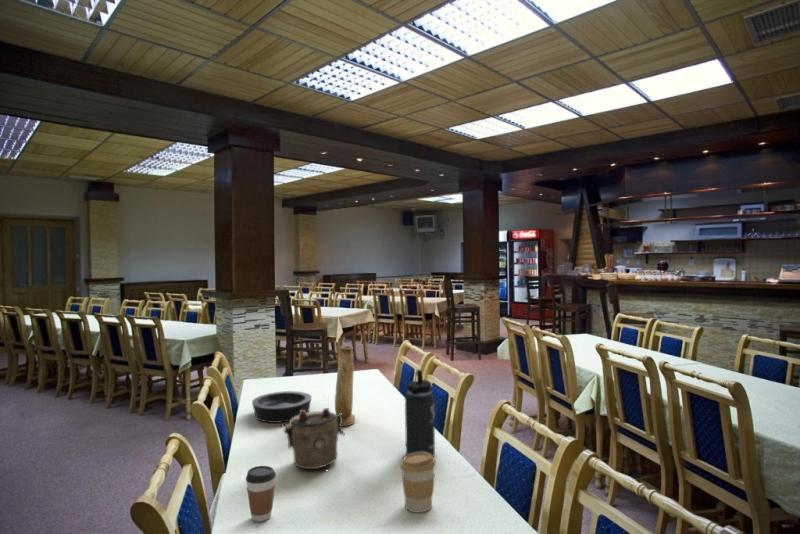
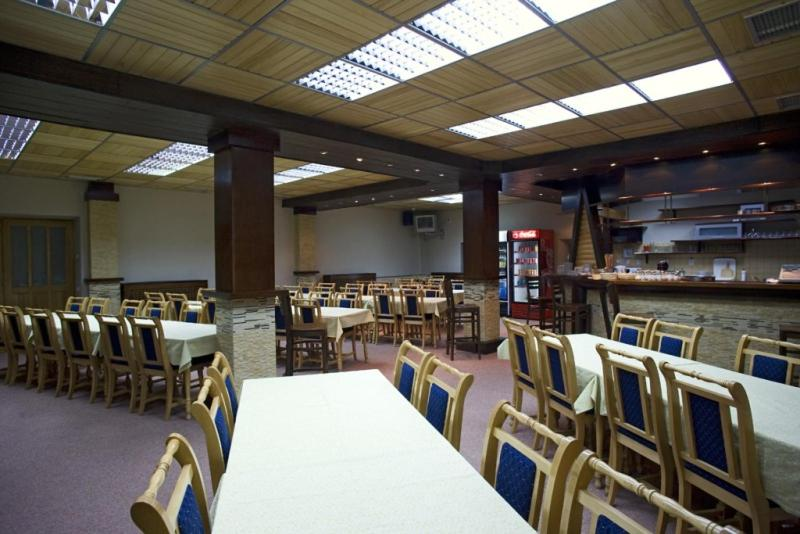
- coffee cup [245,465,277,523]
- bowl [251,390,313,424]
- thermos bottle [404,369,436,457]
- vase [334,345,356,427]
- coffee cup [399,452,437,513]
- teapot [279,407,345,470]
